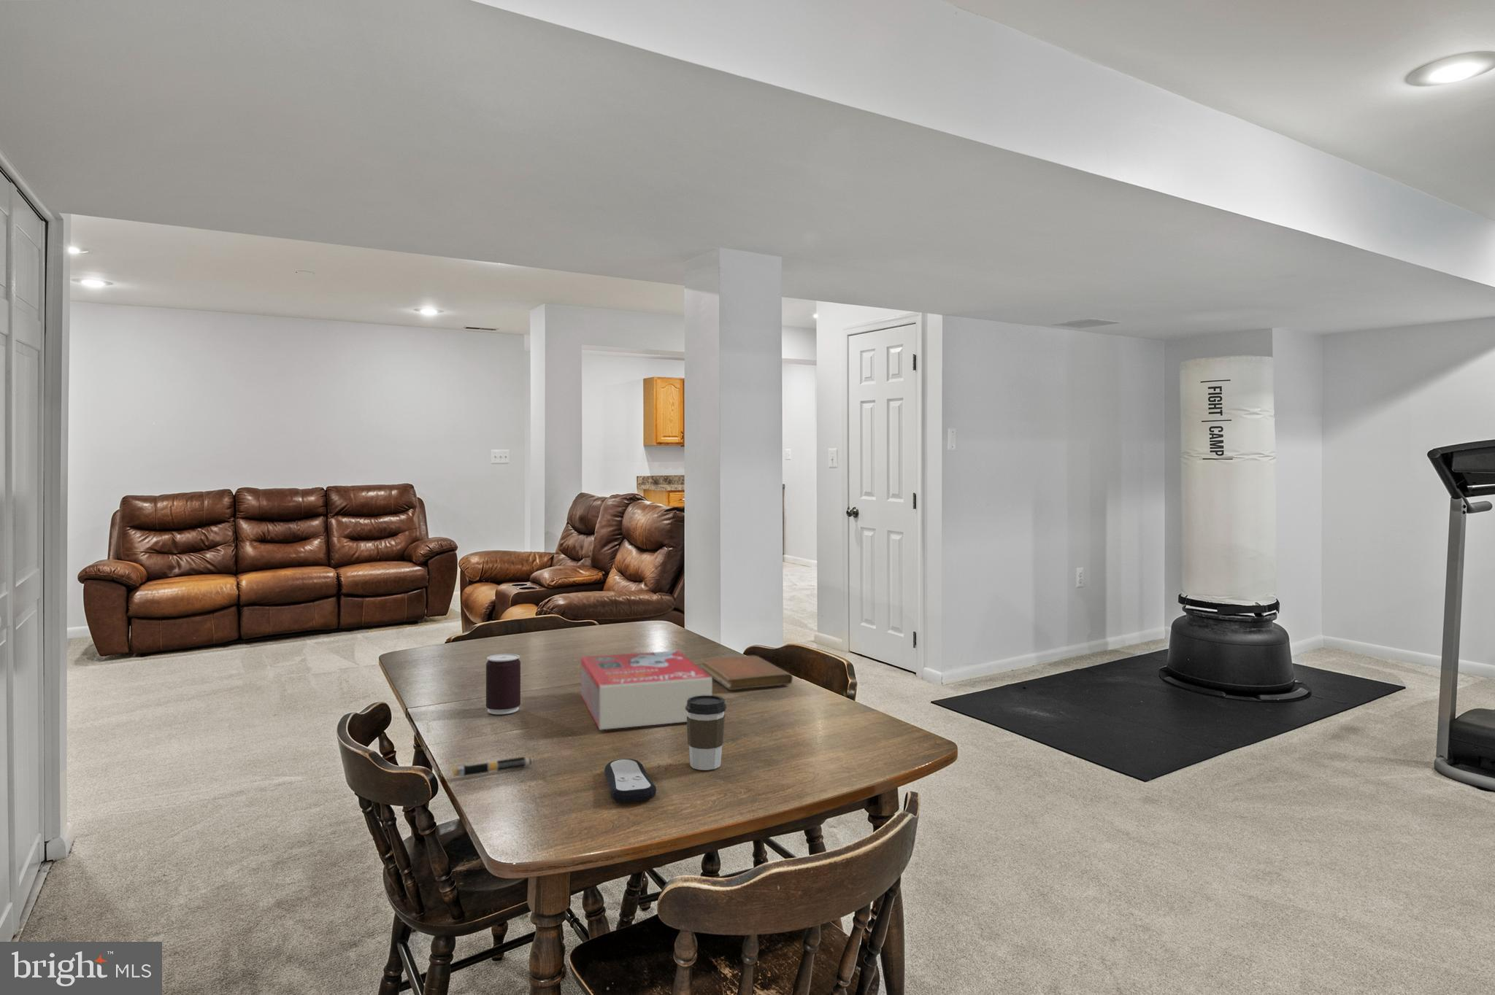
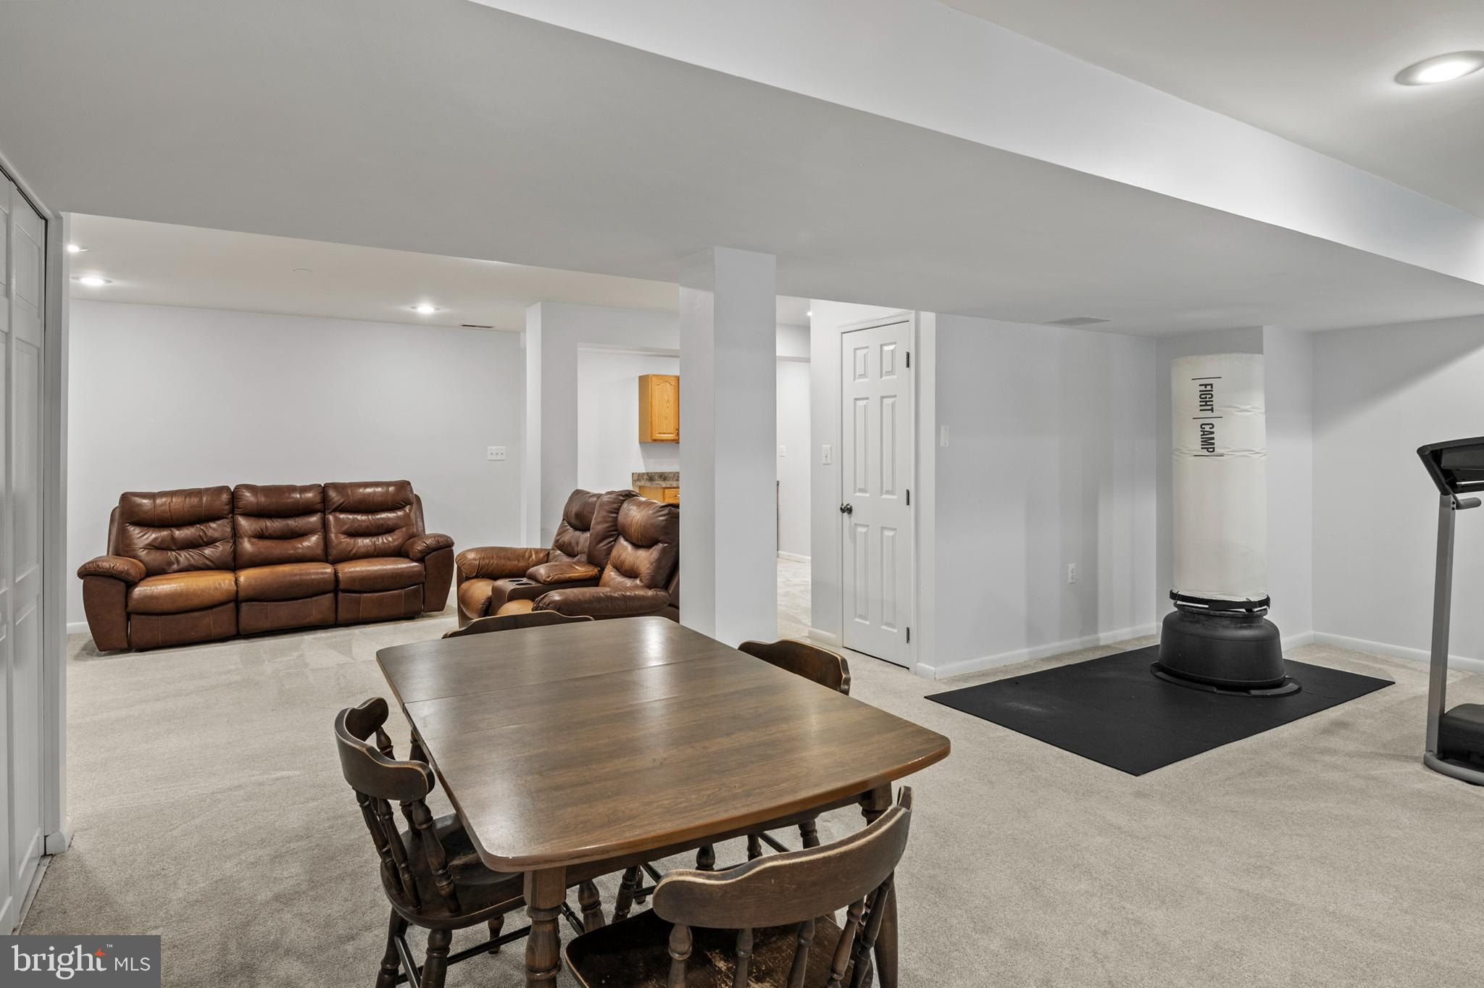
- pen [452,756,535,777]
- remote control [604,758,658,803]
- coffee cup [684,694,728,771]
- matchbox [580,650,712,731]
- notebook [700,655,793,691]
- beverage can [485,653,521,715]
